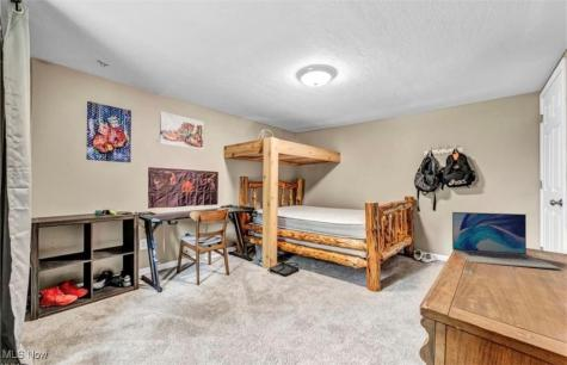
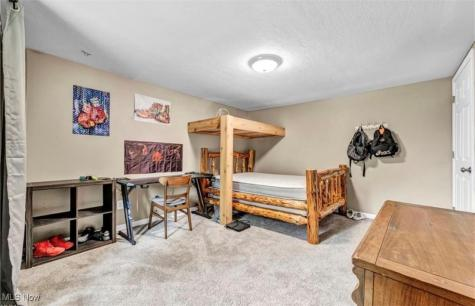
- laptop [451,211,561,270]
